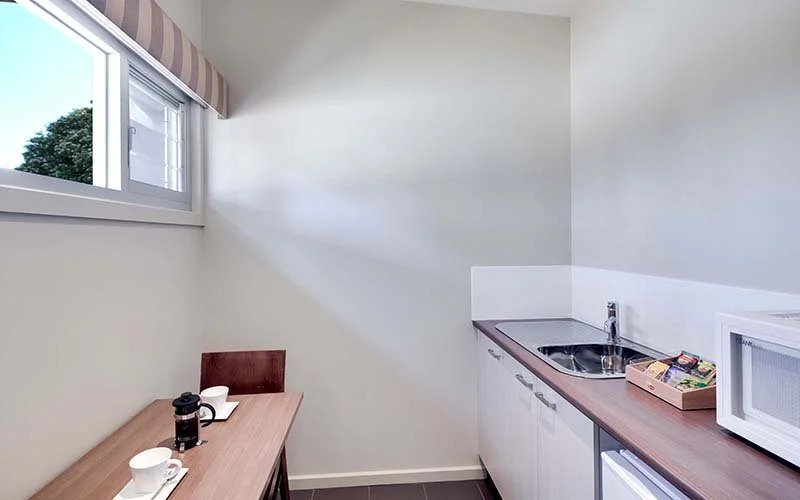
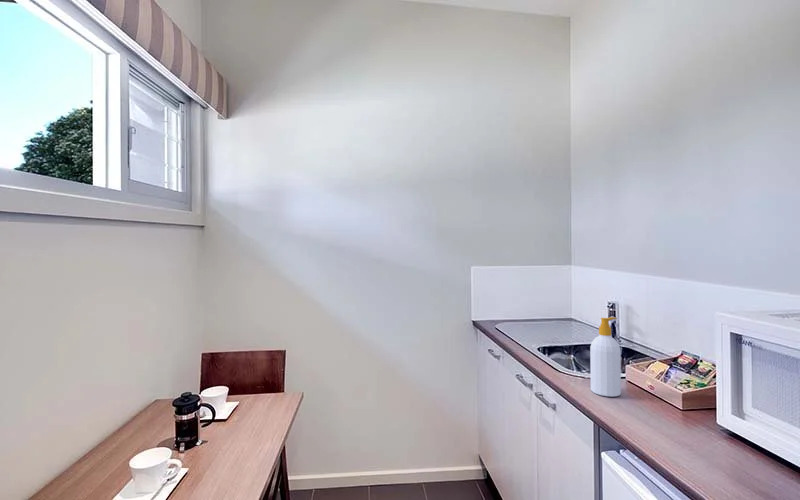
+ soap bottle [589,316,622,398]
